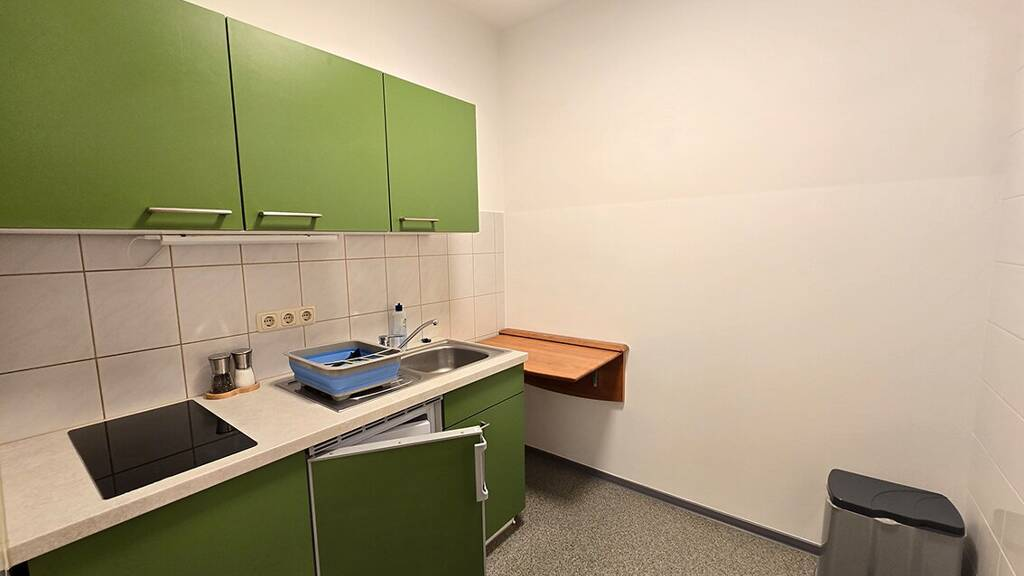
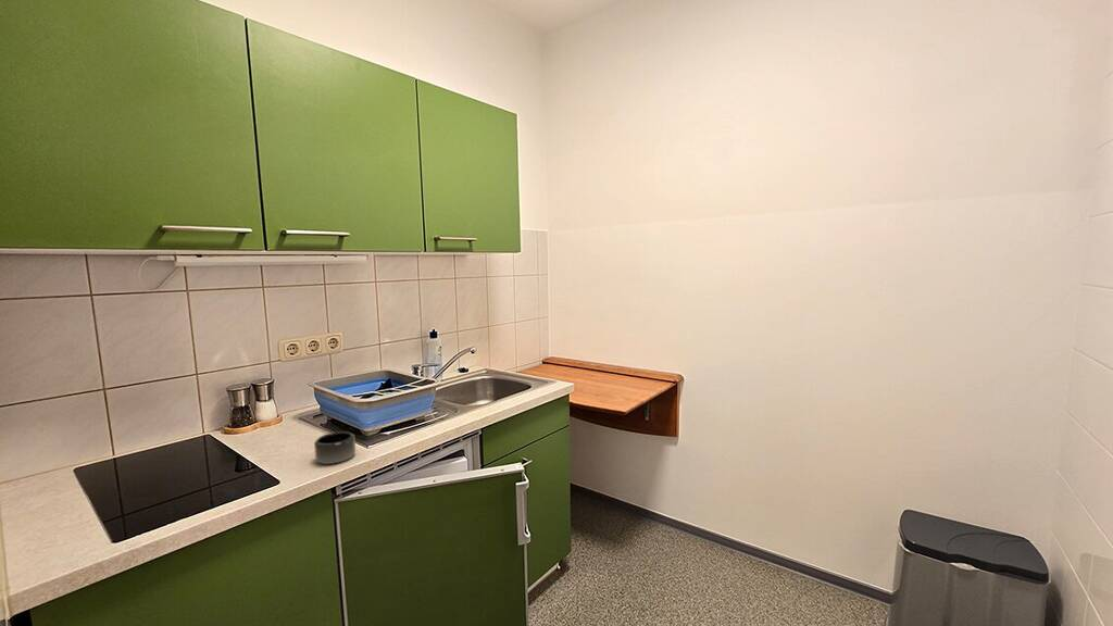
+ mug [313,430,357,465]
